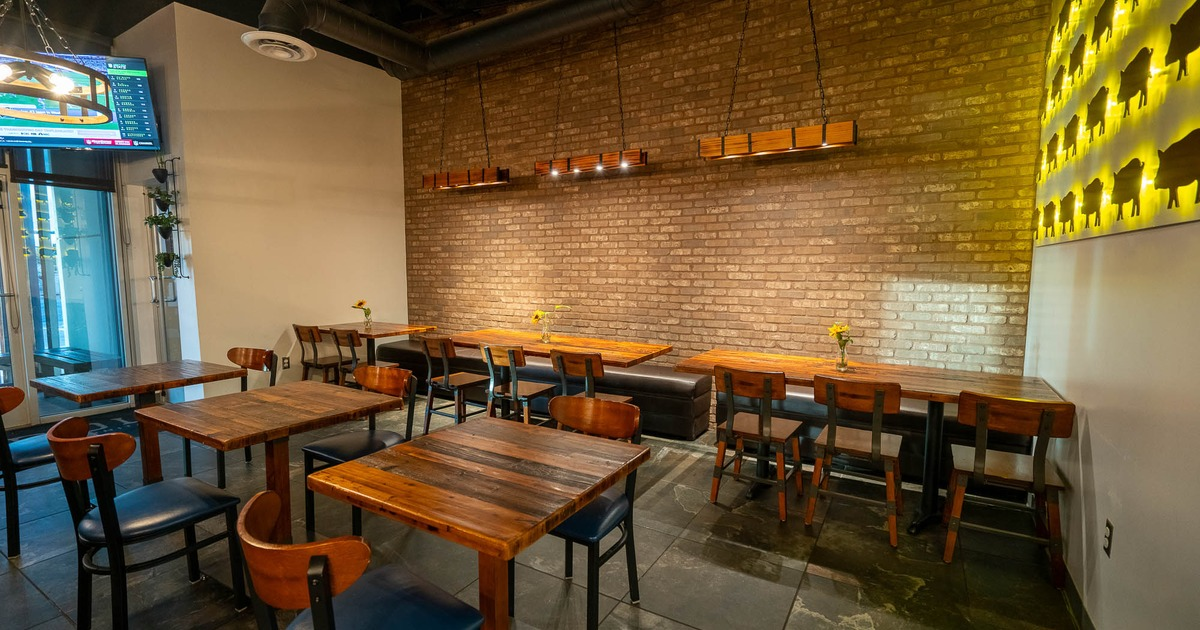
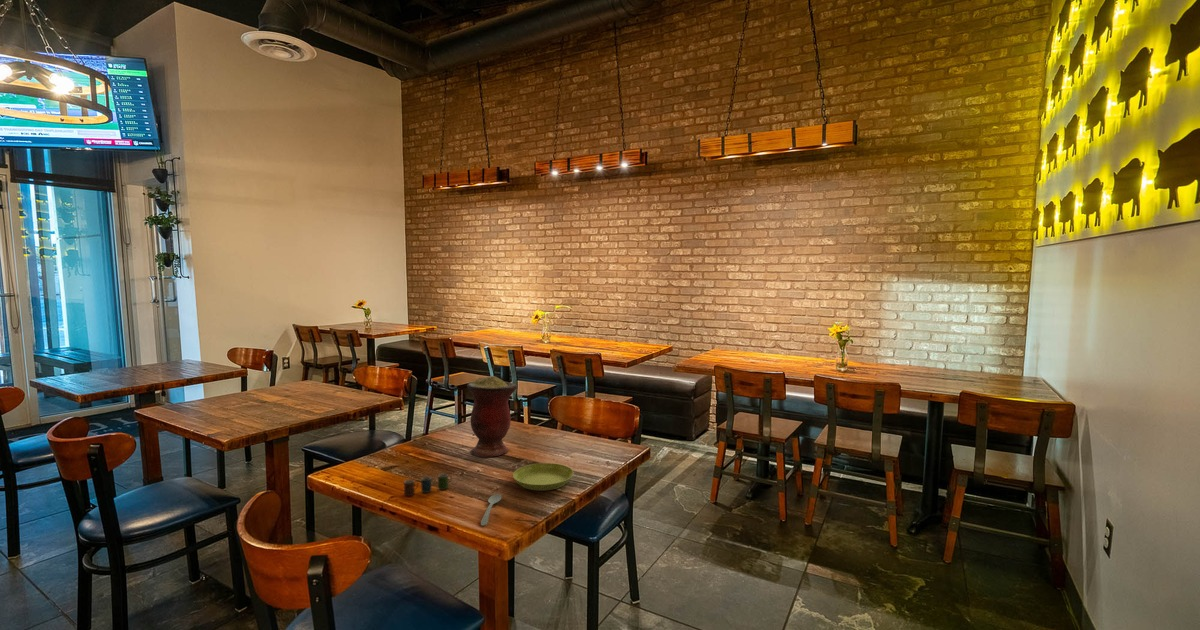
+ vase [466,375,518,458]
+ cup [403,473,453,497]
+ saucer [512,462,575,492]
+ spoon [480,493,502,527]
